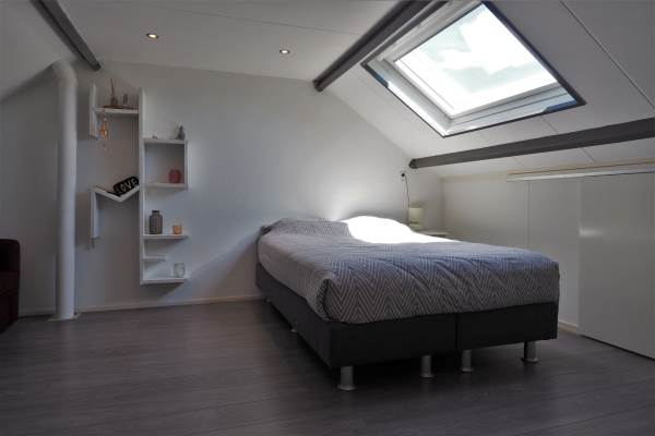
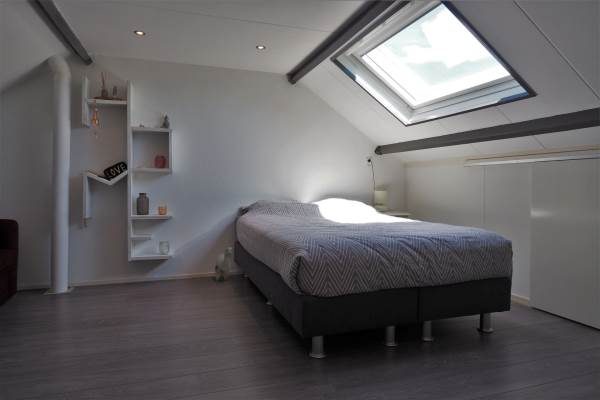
+ plush toy [214,244,234,282]
